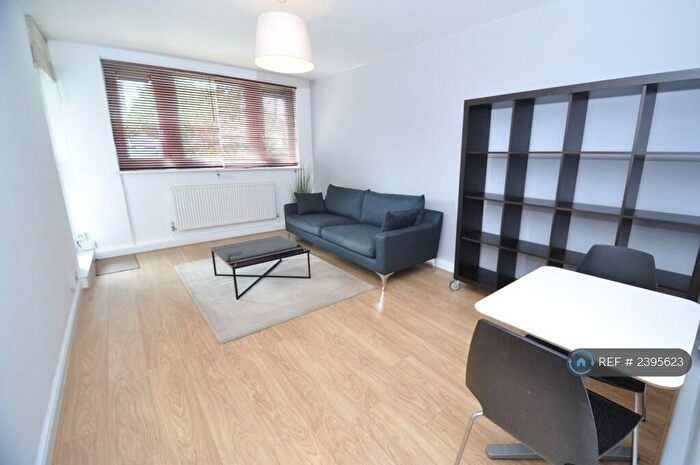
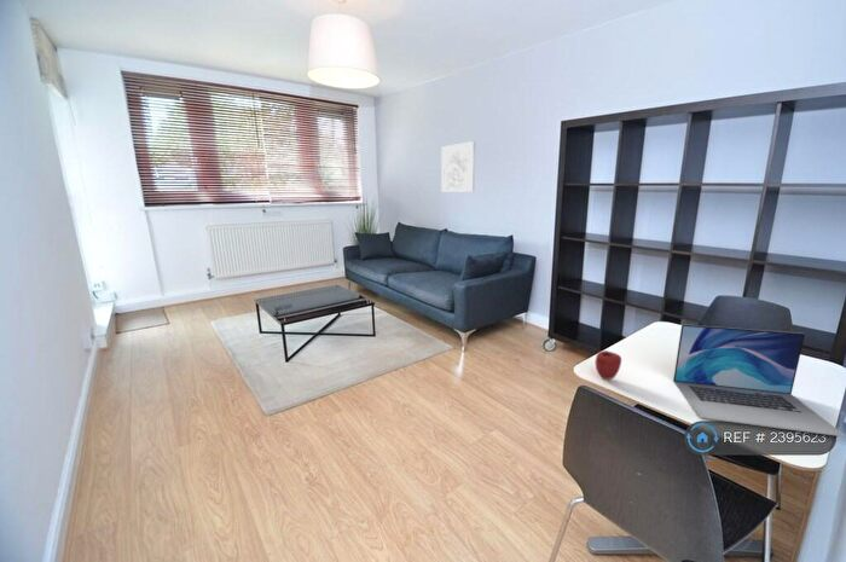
+ laptop [672,323,846,439]
+ wall art [441,140,476,193]
+ apple [593,349,622,381]
